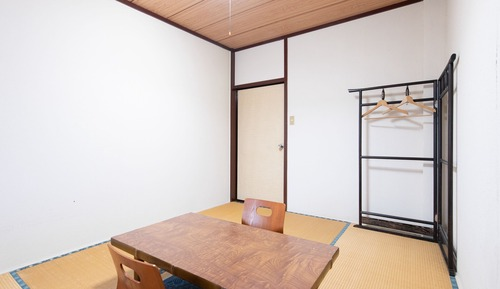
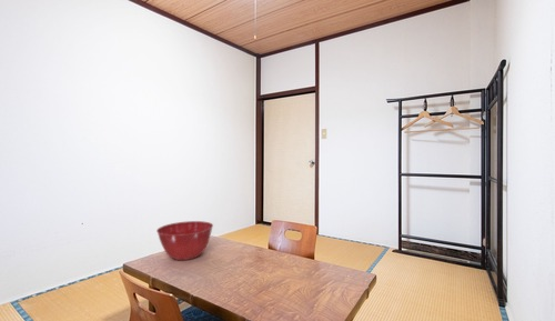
+ mixing bowl [155,220,214,261]
